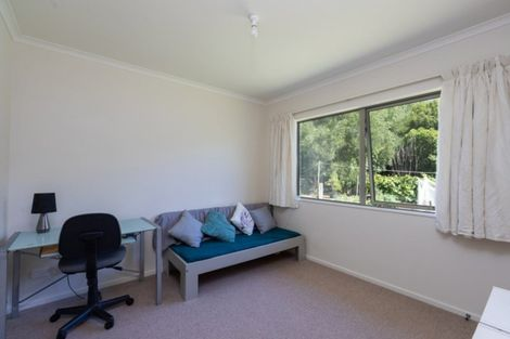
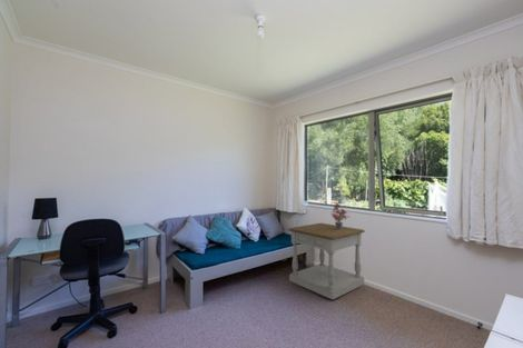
+ potted plant [330,197,352,230]
+ side table [287,222,366,300]
